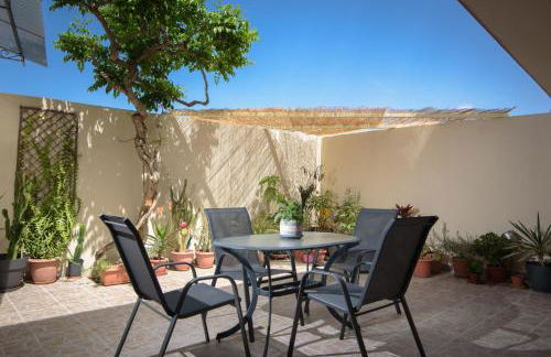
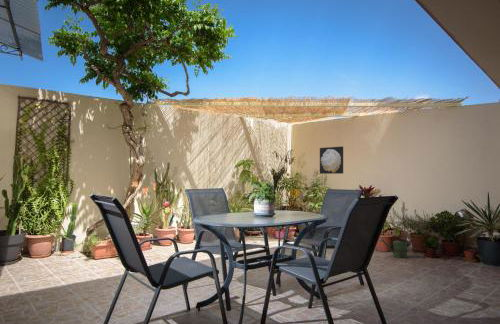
+ wall art [319,145,344,175]
+ watering can [379,237,414,259]
